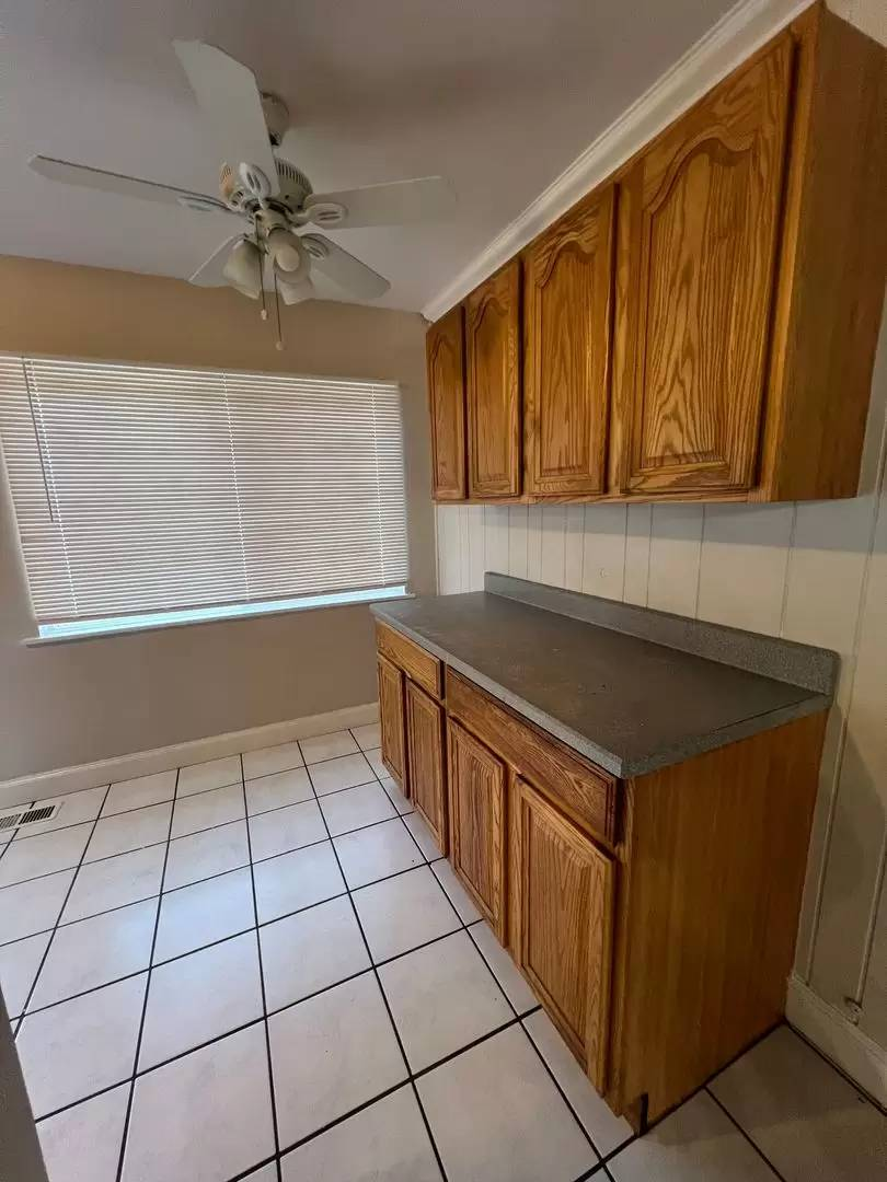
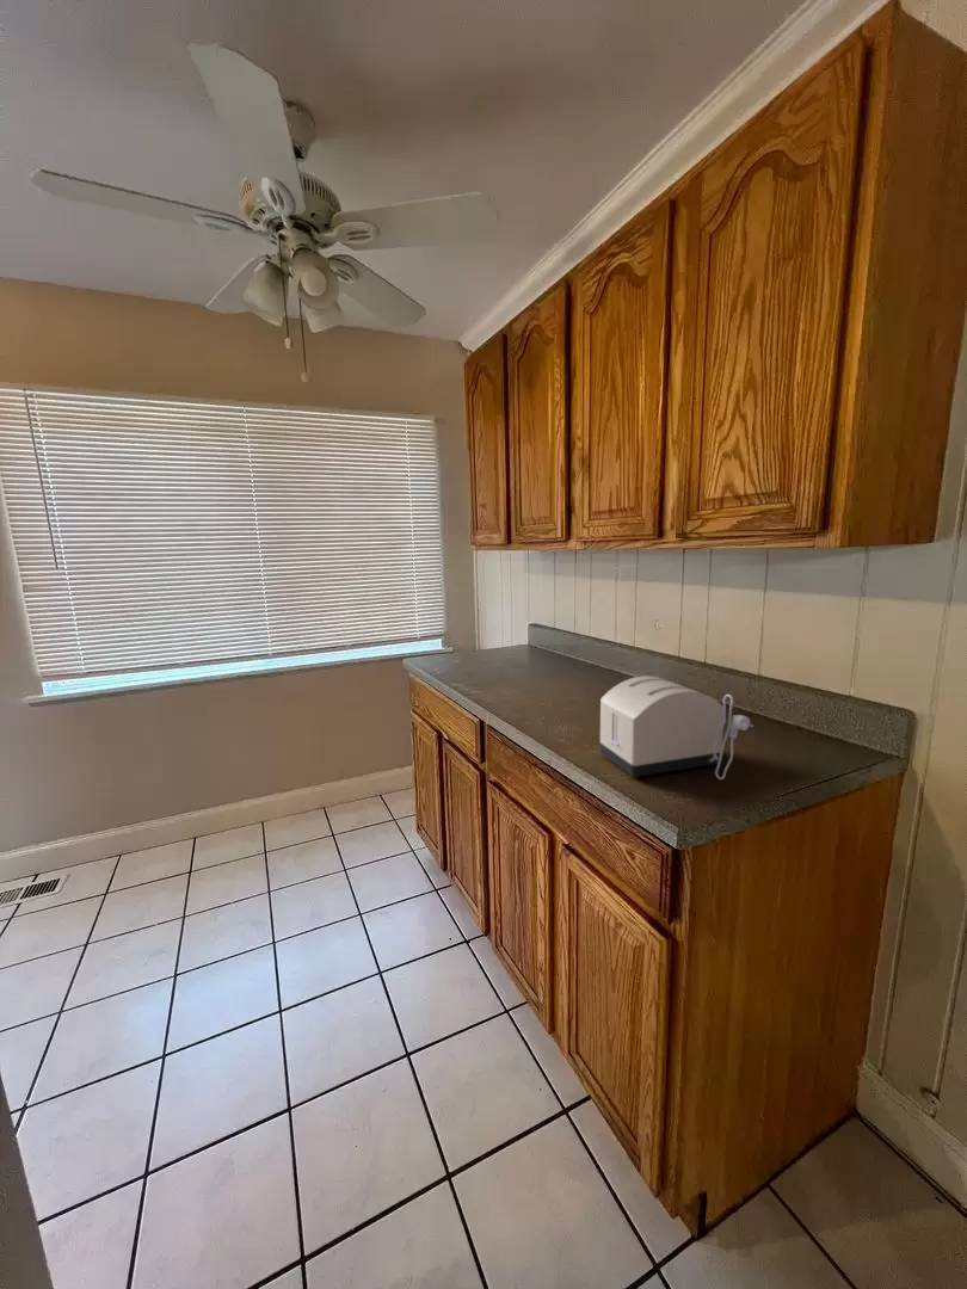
+ toaster [599,674,754,781]
